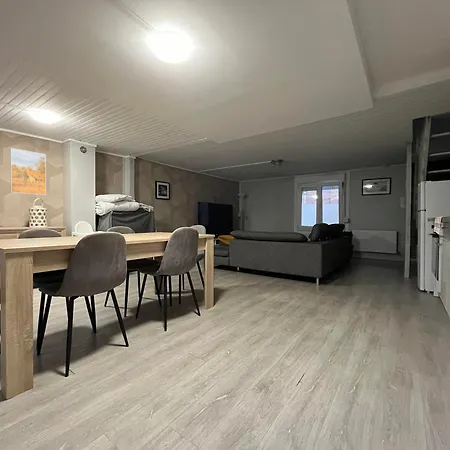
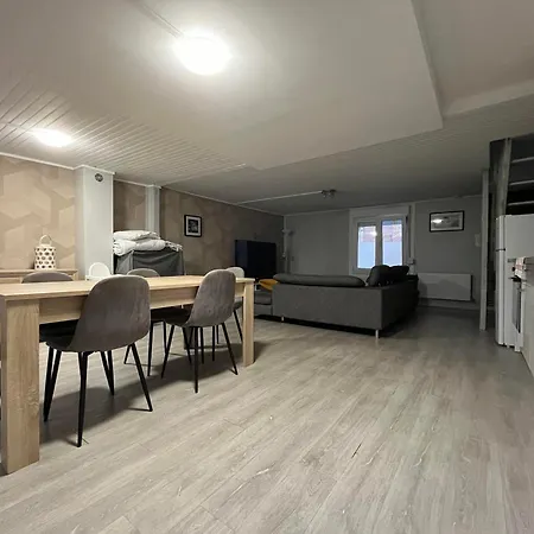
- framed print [9,147,47,196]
